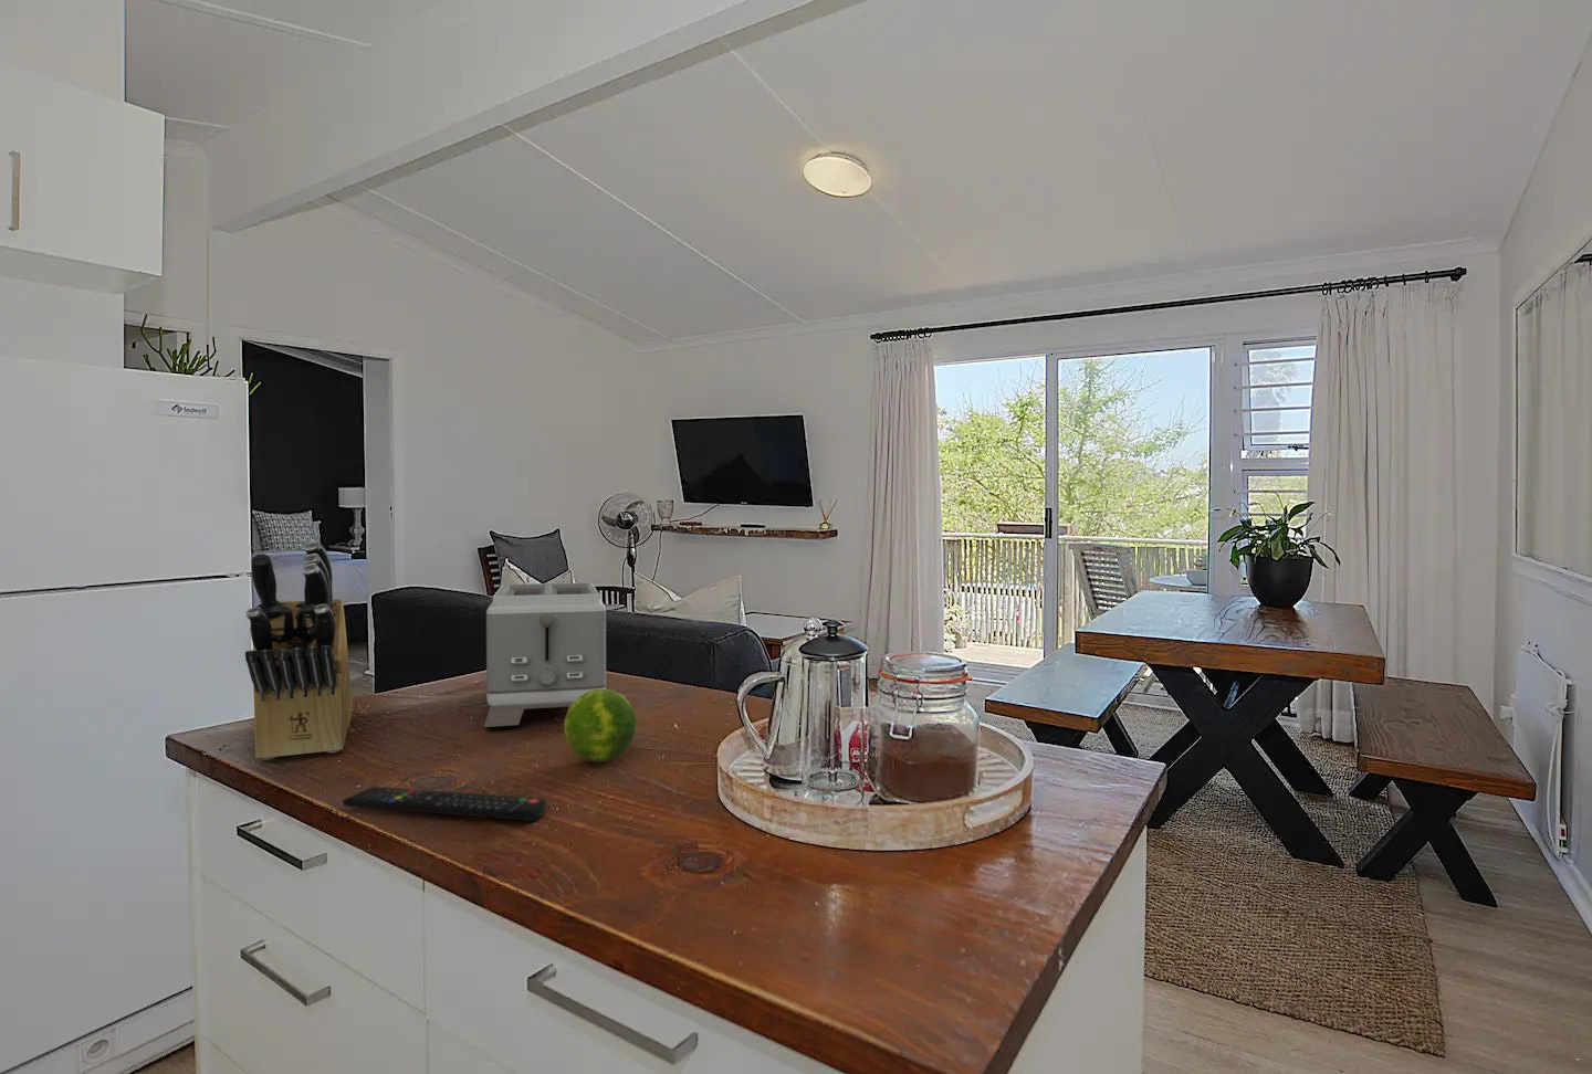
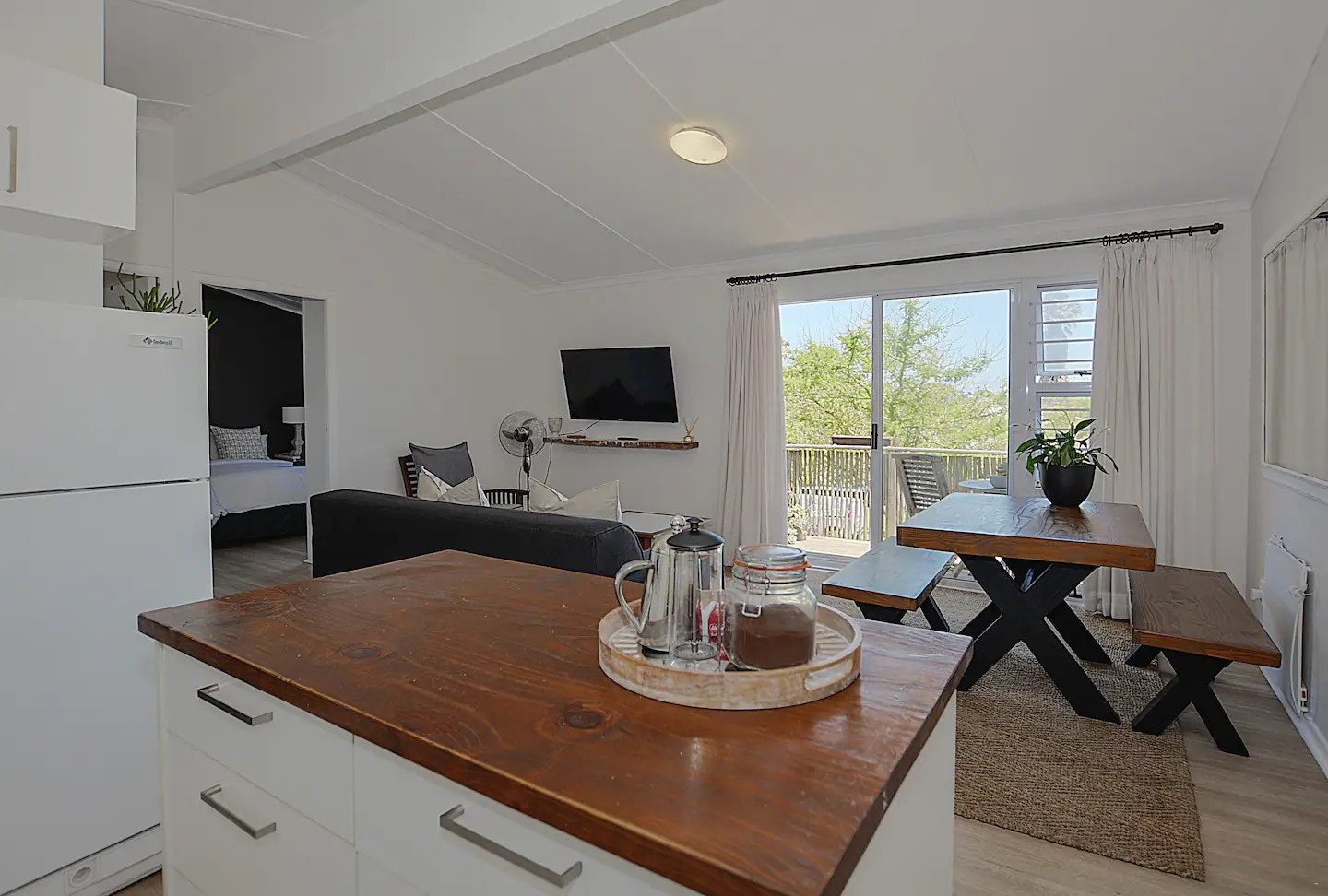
- toaster [483,581,607,728]
- fruit [562,688,638,762]
- knife block [245,539,352,761]
- remote control [342,785,548,822]
